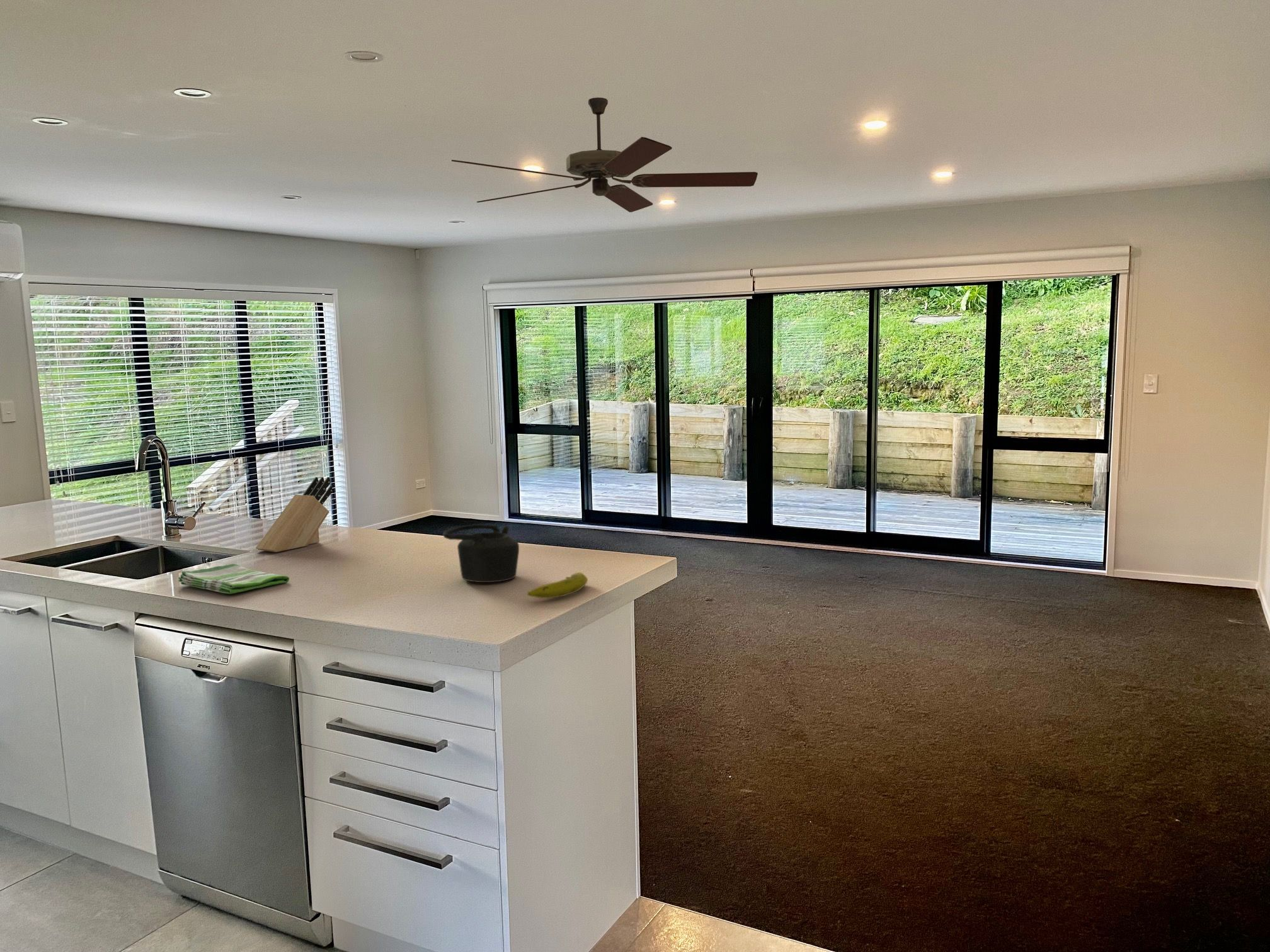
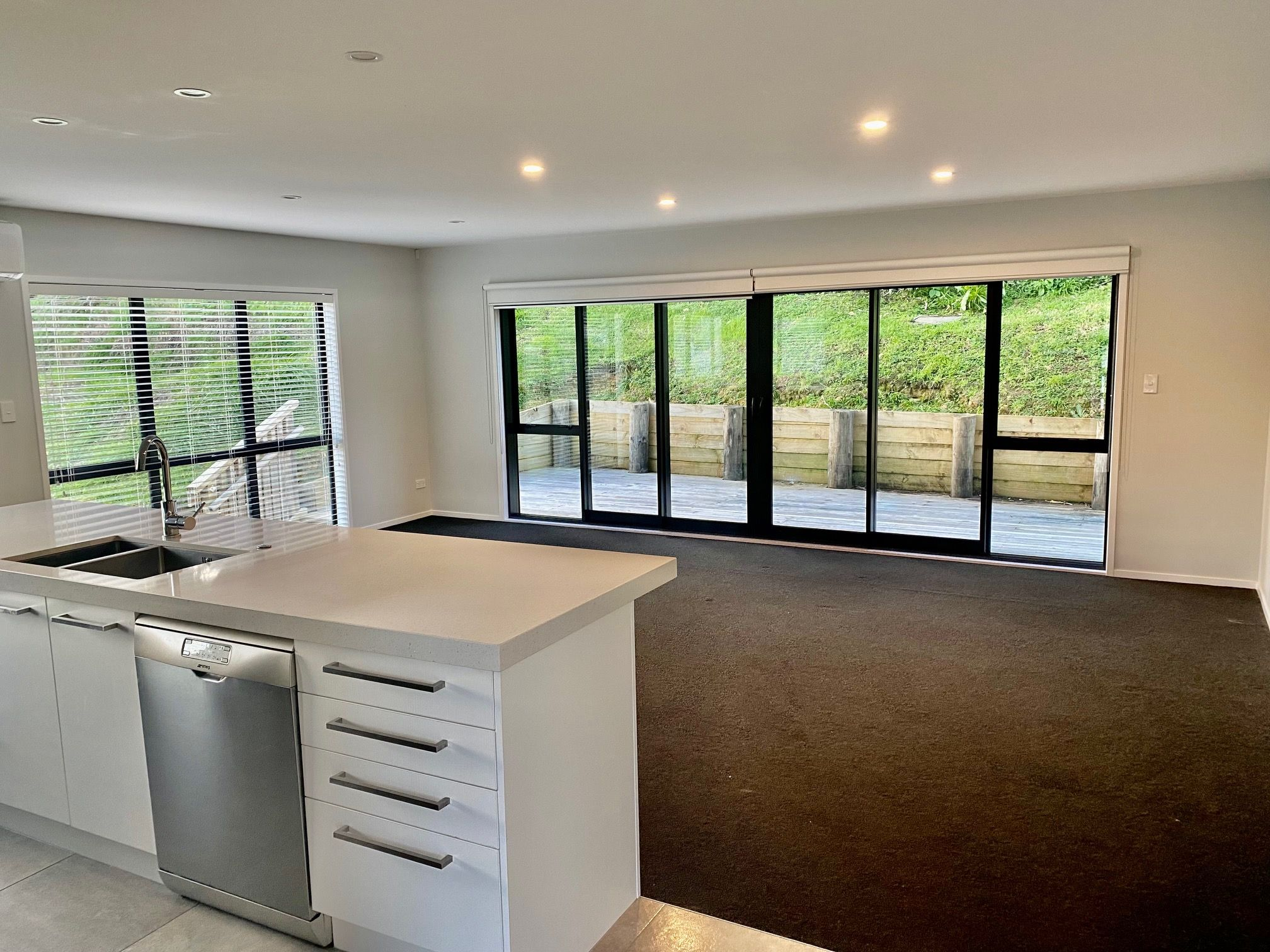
- ceiling fan [451,97,758,213]
- knife block [255,477,333,553]
- fruit [527,572,588,599]
- teapot [443,524,520,583]
- dish towel [178,563,290,594]
